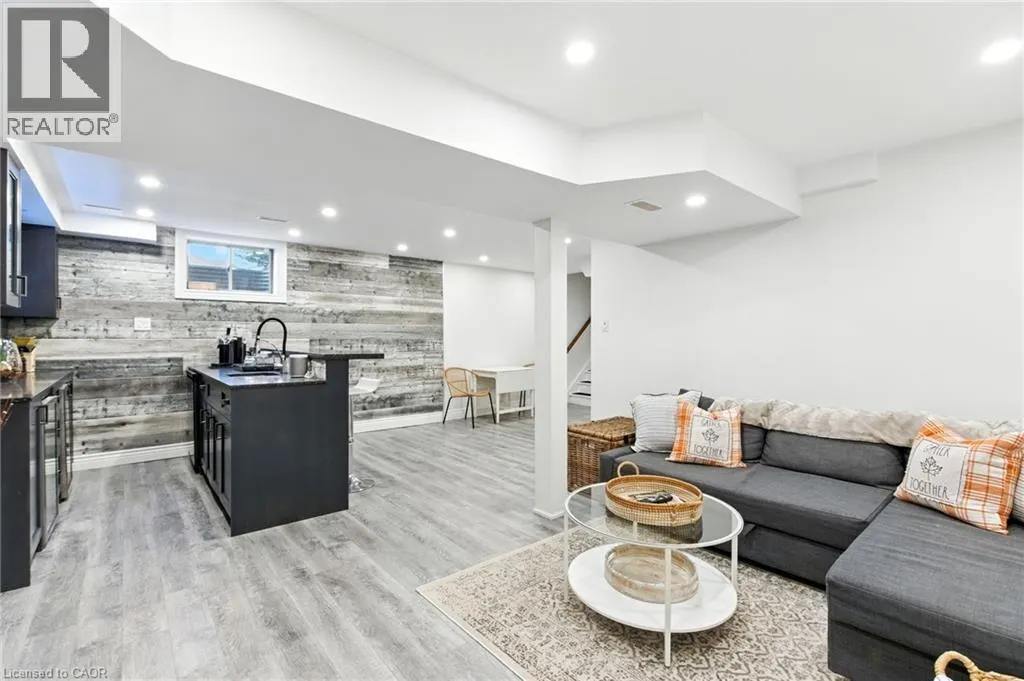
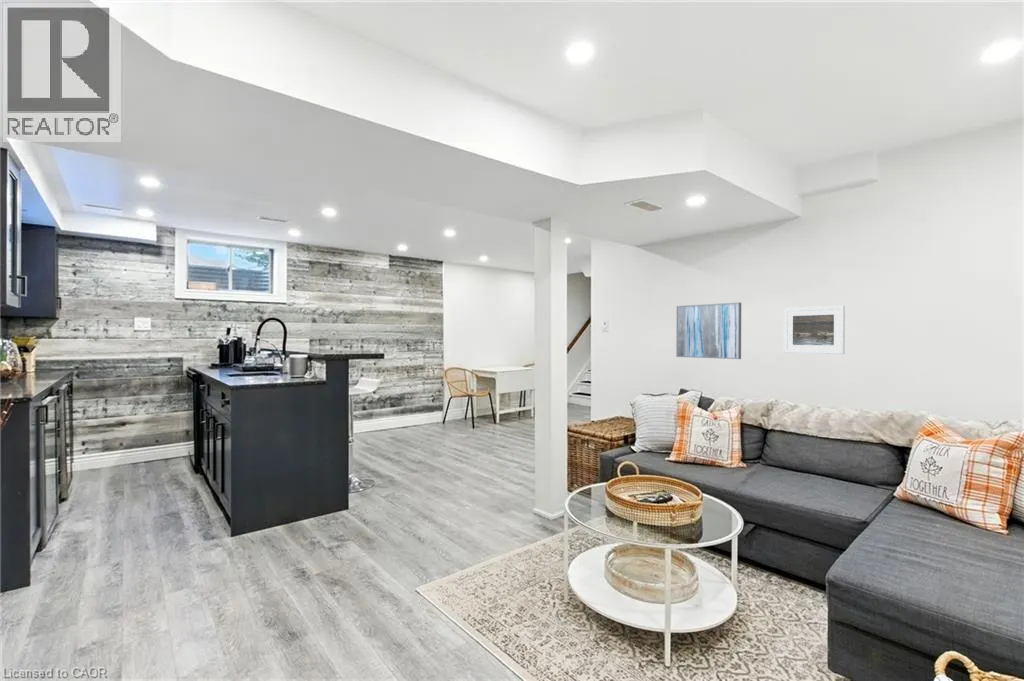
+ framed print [783,305,846,355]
+ wall art [675,301,742,360]
